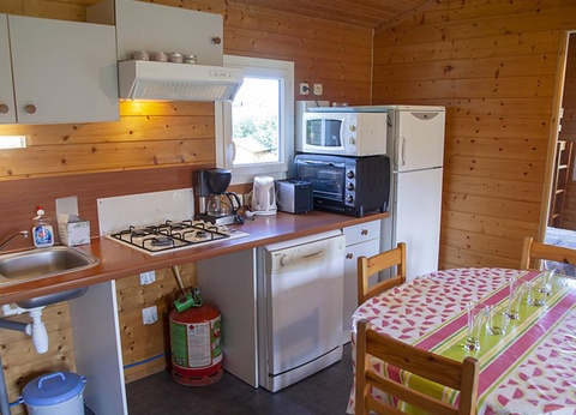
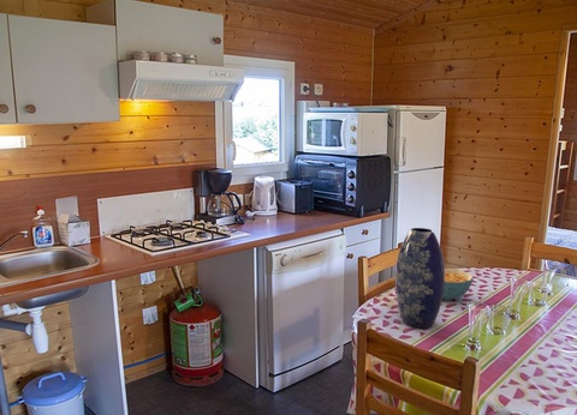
+ cereal bowl [442,266,475,301]
+ vase [394,227,446,329]
